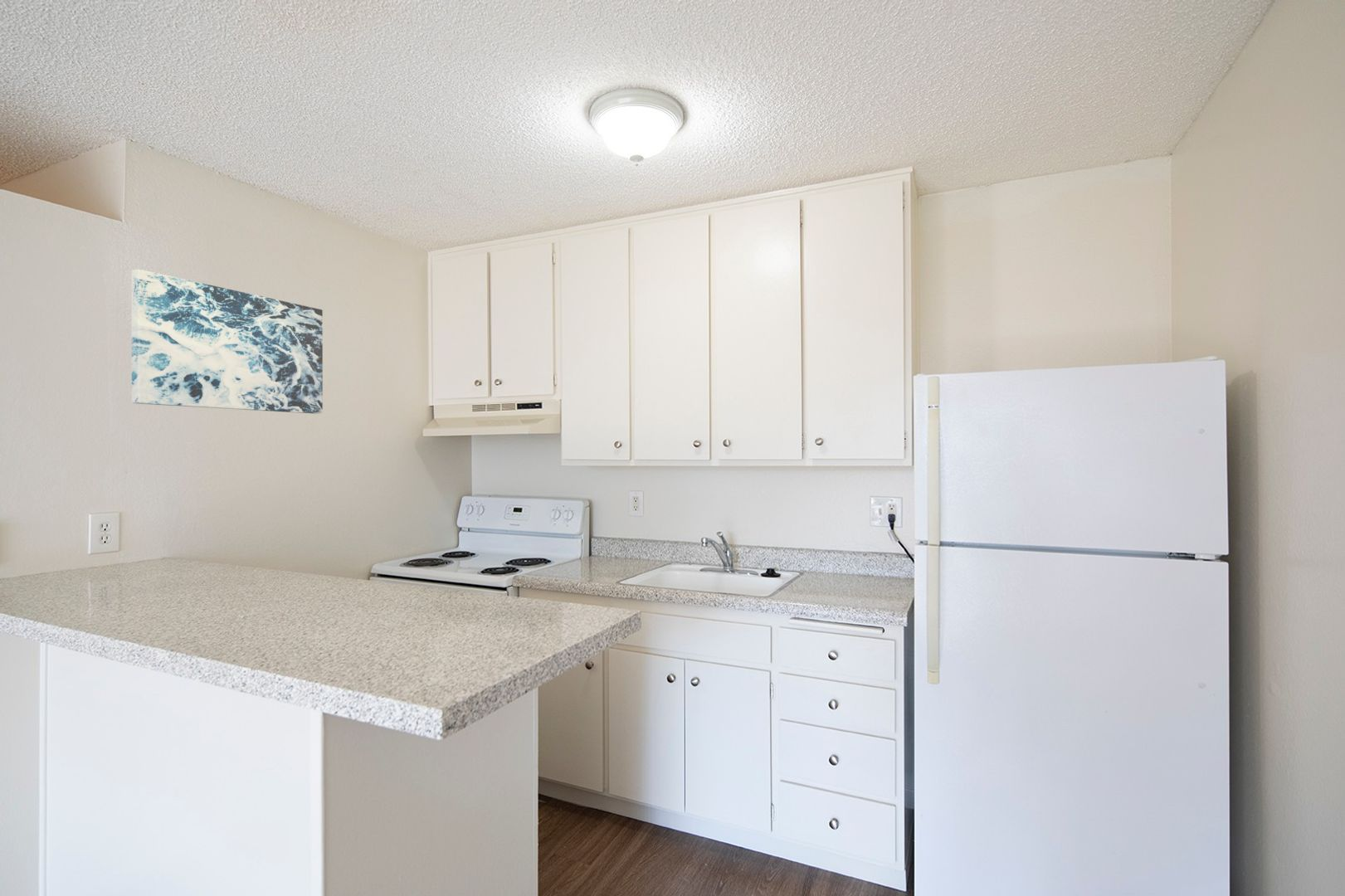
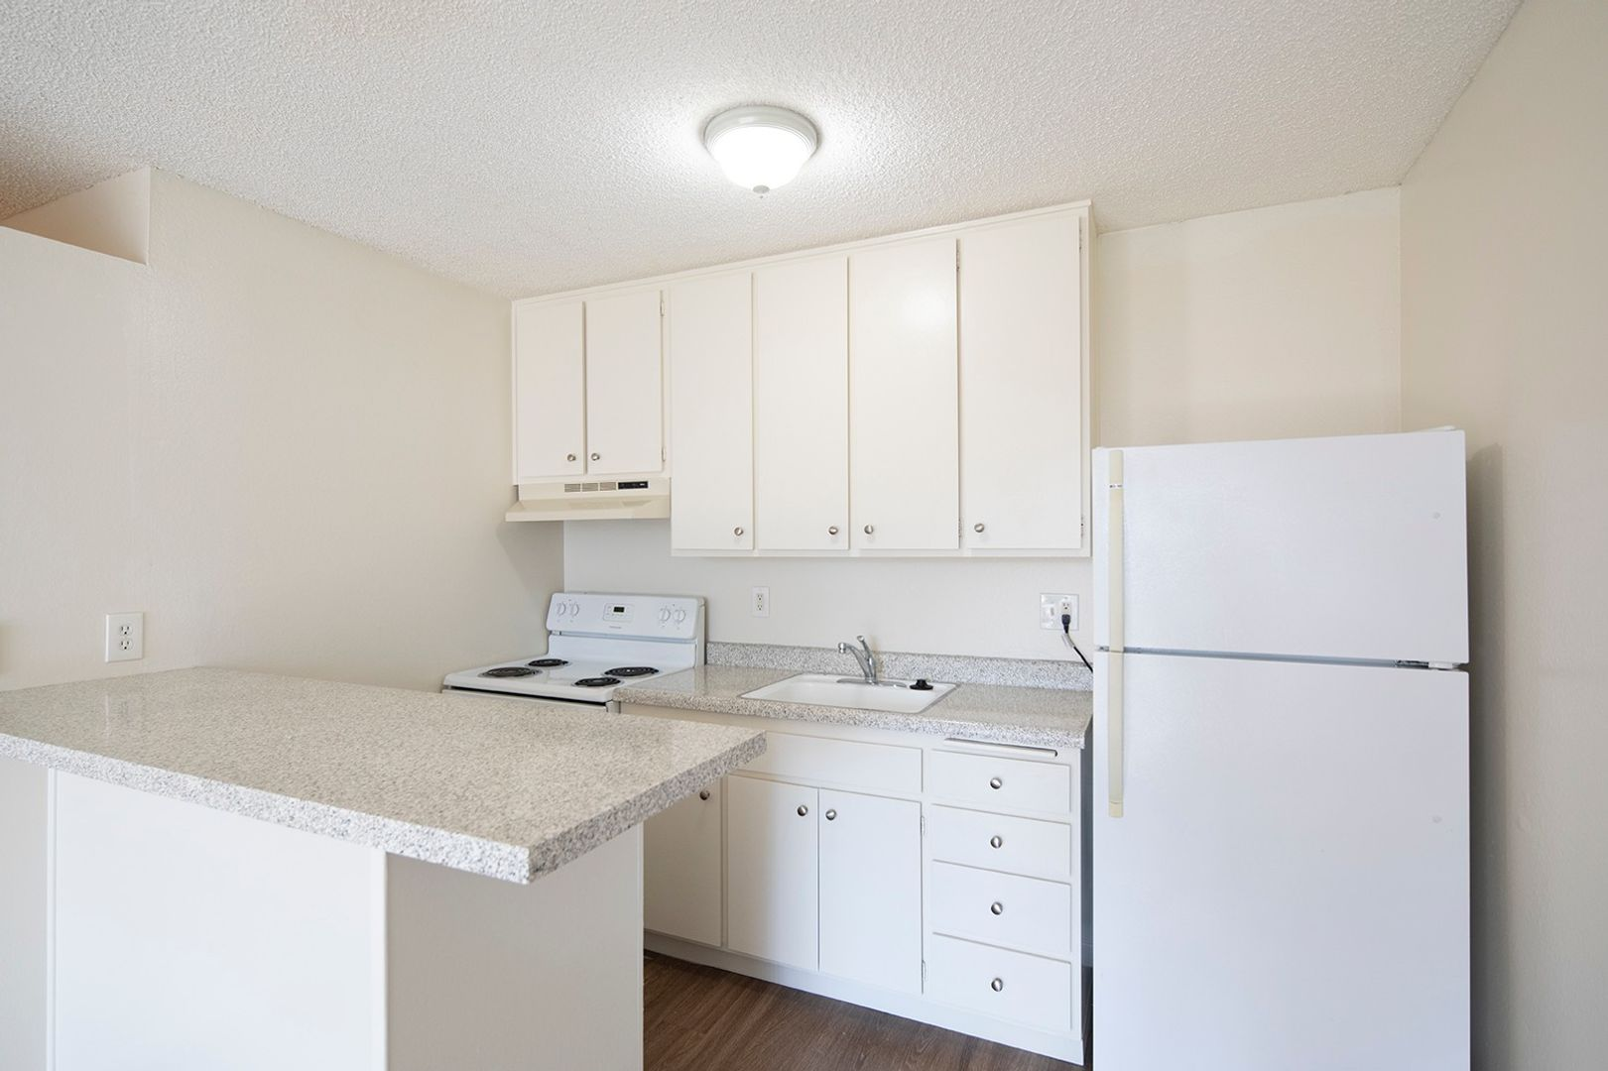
- wall art [131,269,324,415]
